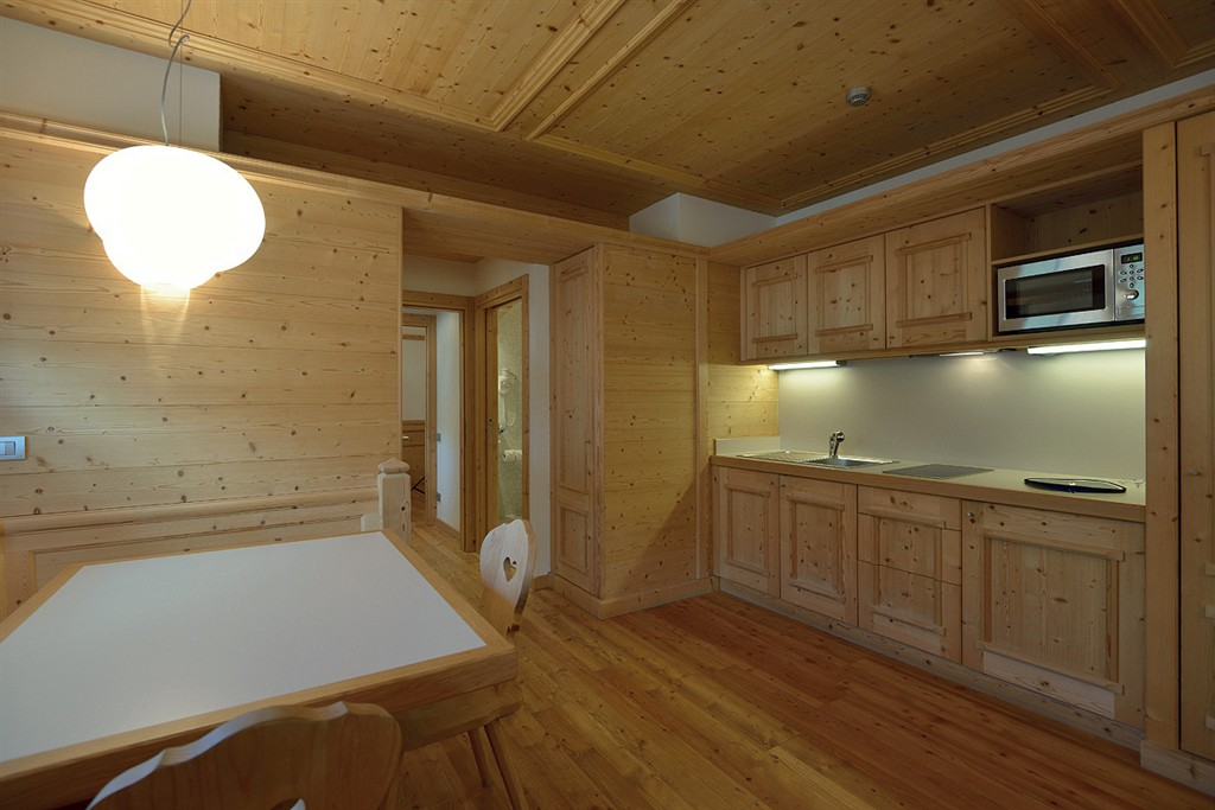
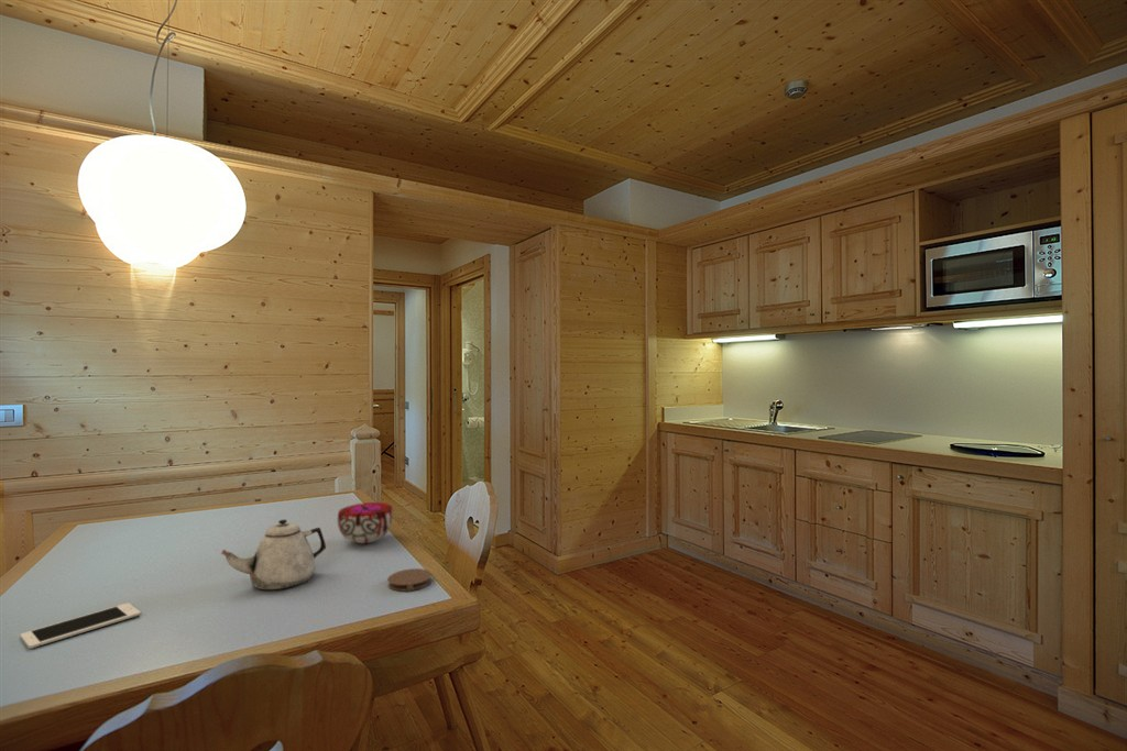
+ coaster [386,567,433,592]
+ decorative bowl [337,501,394,544]
+ cell phone [20,603,142,650]
+ teapot [220,519,327,592]
